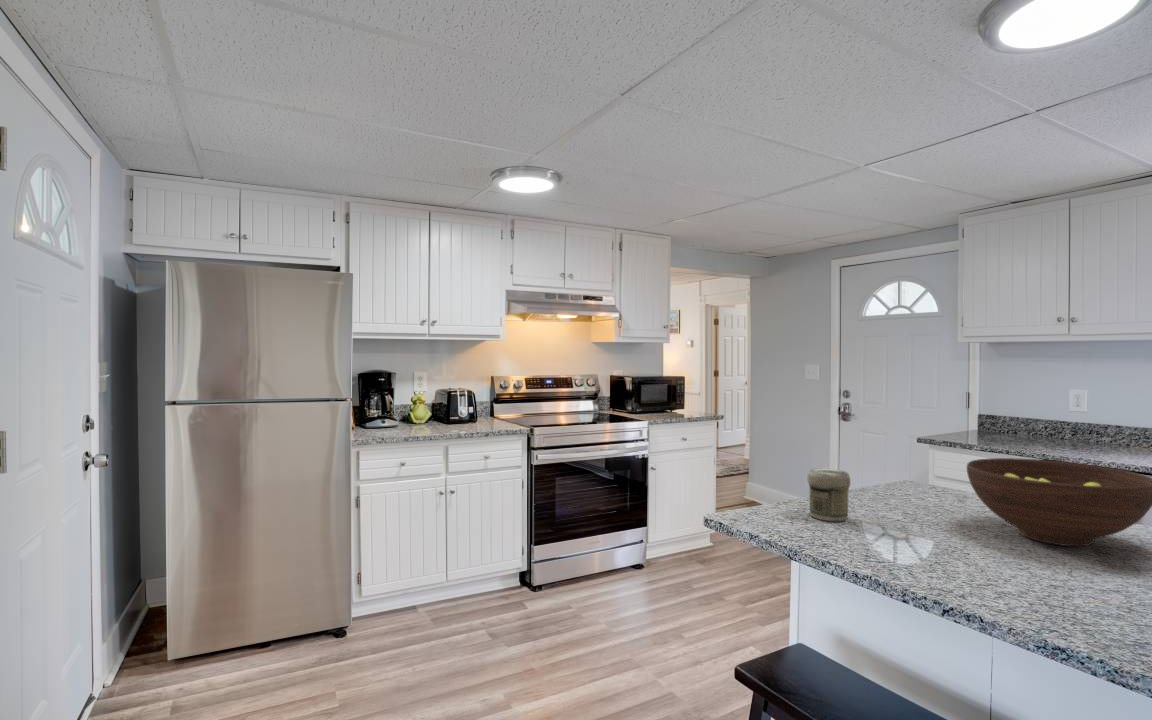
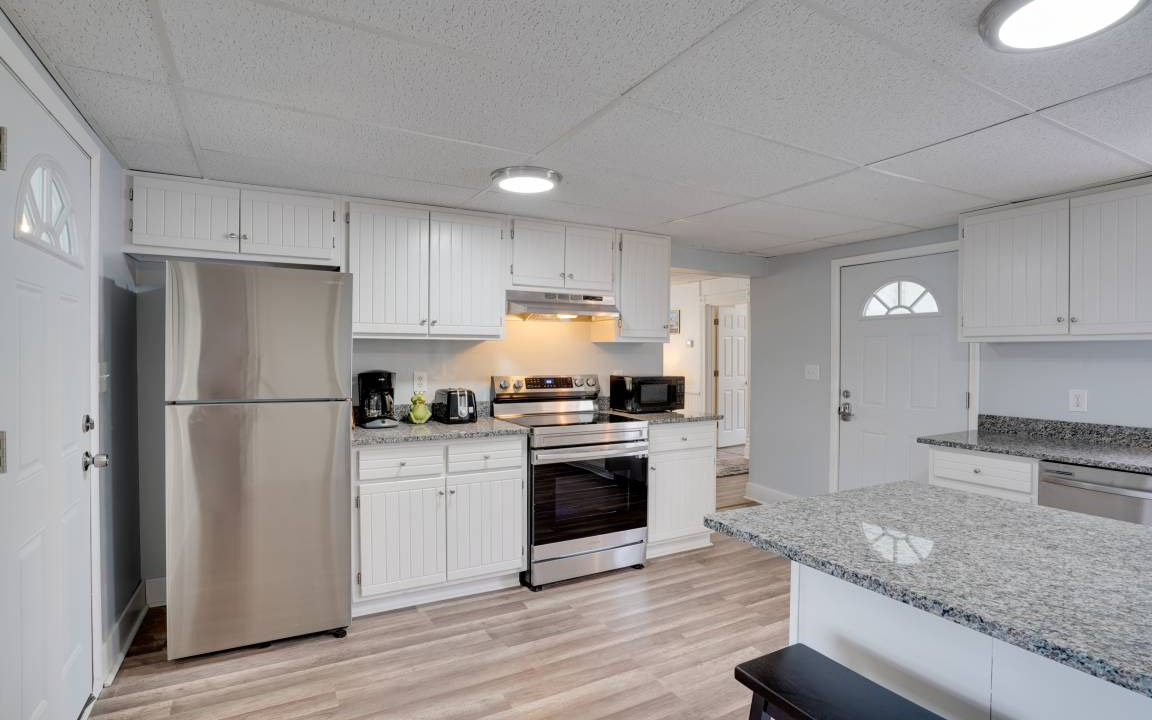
- jar [807,467,851,522]
- fruit bowl [966,457,1152,547]
